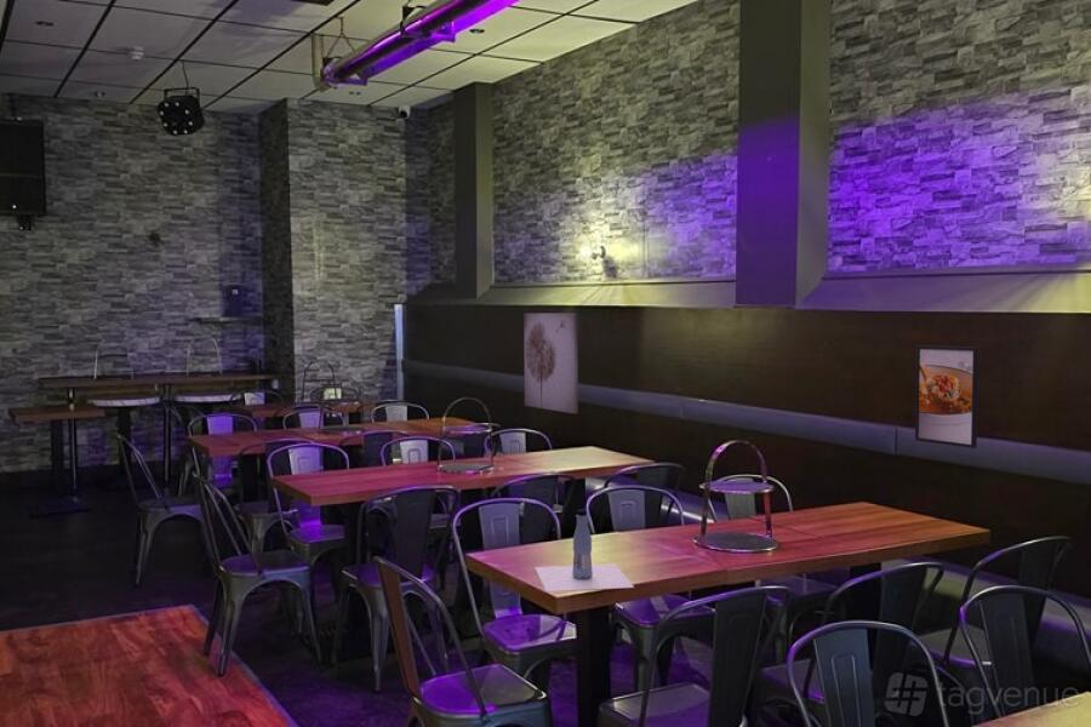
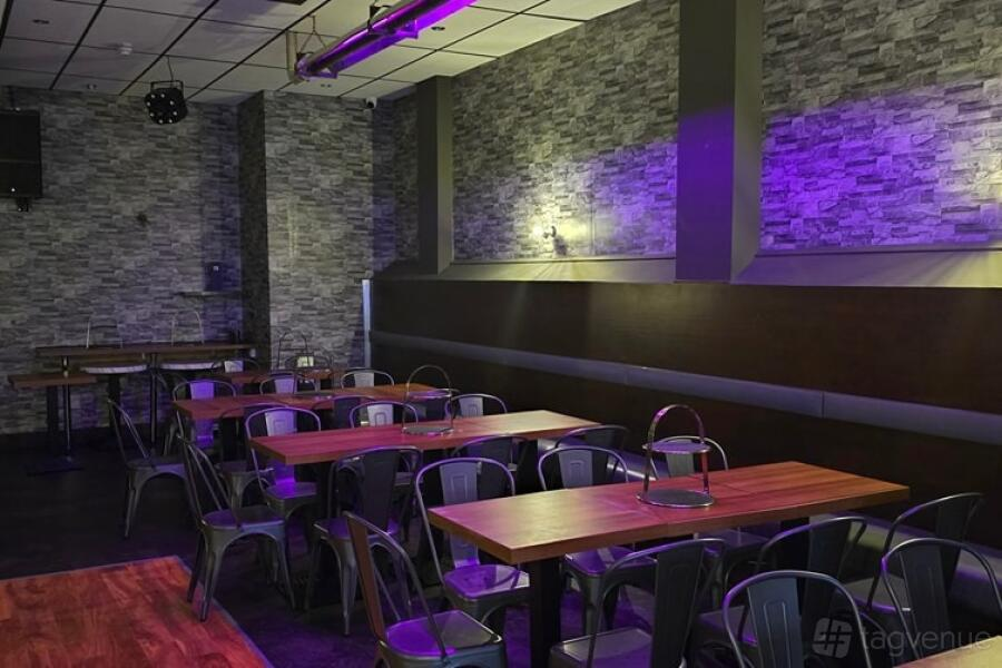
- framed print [914,344,979,450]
- bottle [533,508,635,593]
- wall art [522,313,579,414]
